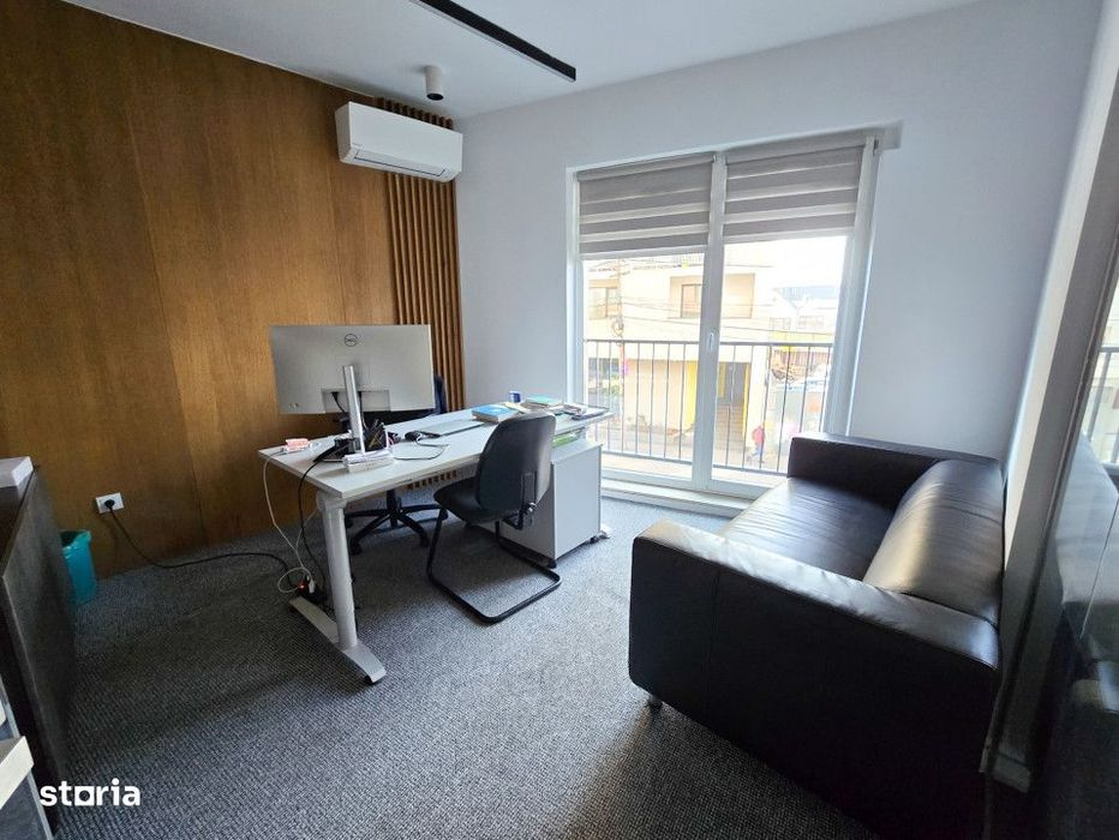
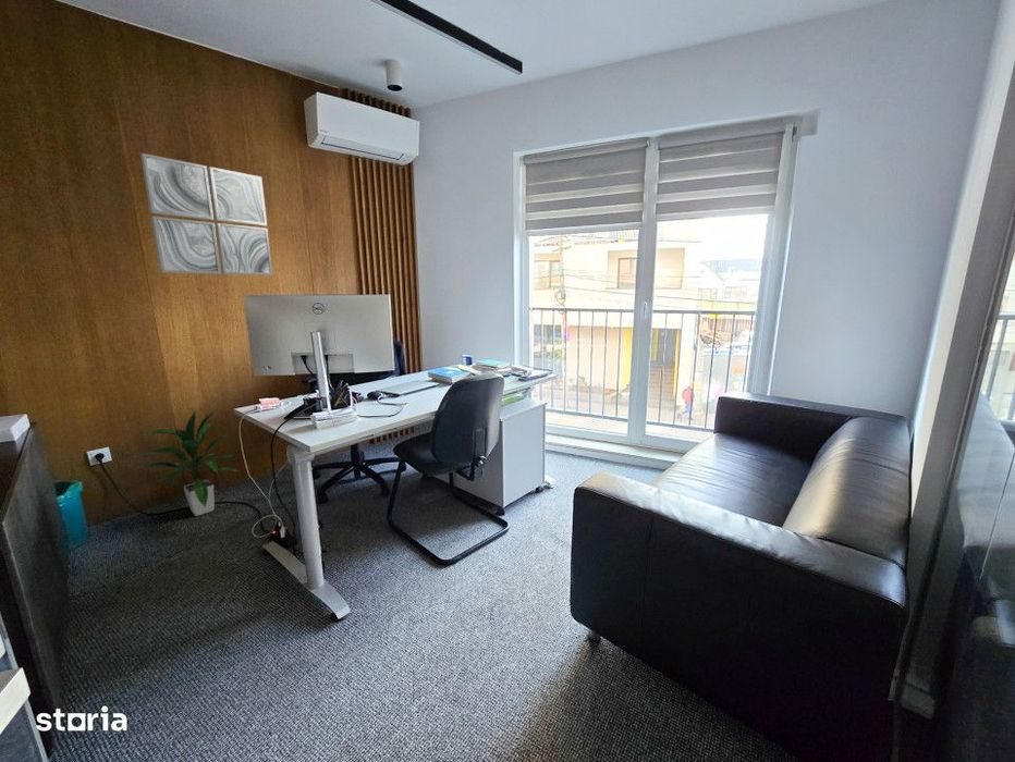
+ indoor plant [138,407,240,517]
+ wall art [139,152,273,276]
